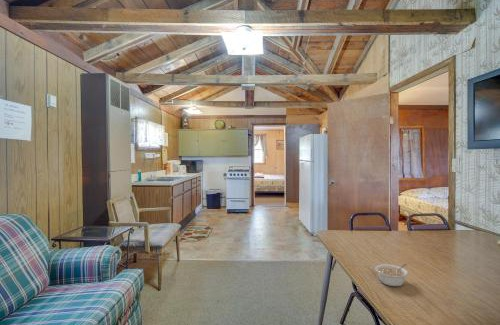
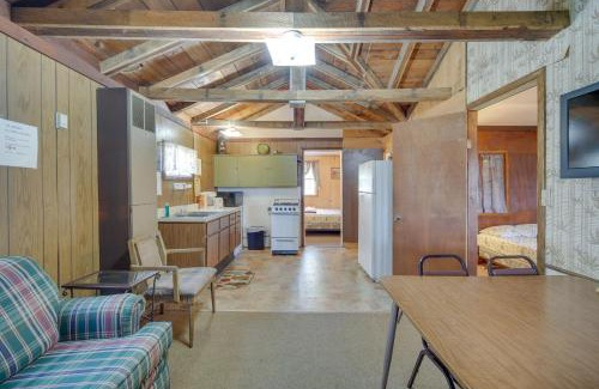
- legume [374,263,409,287]
